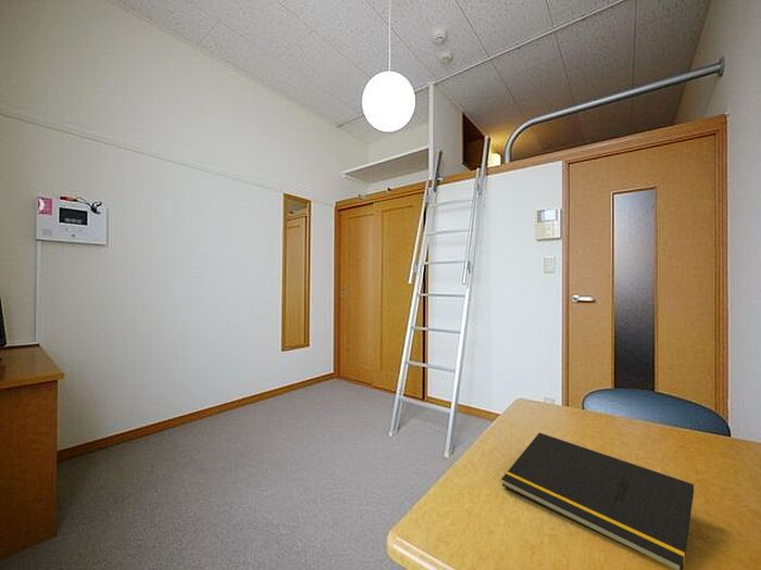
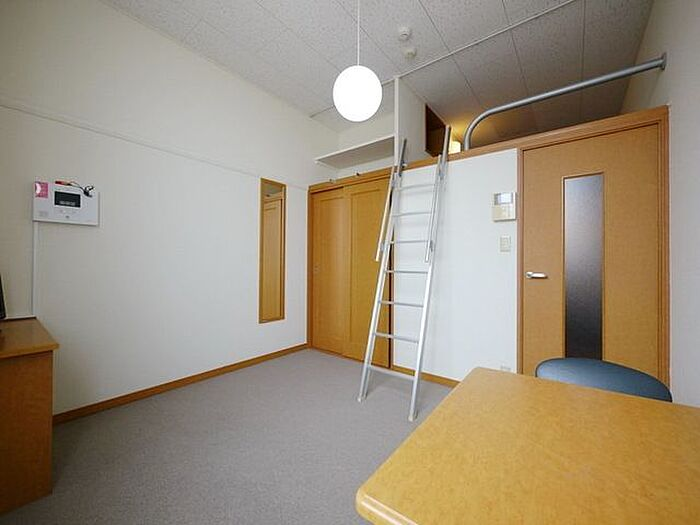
- notepad [501,432,695,570]
